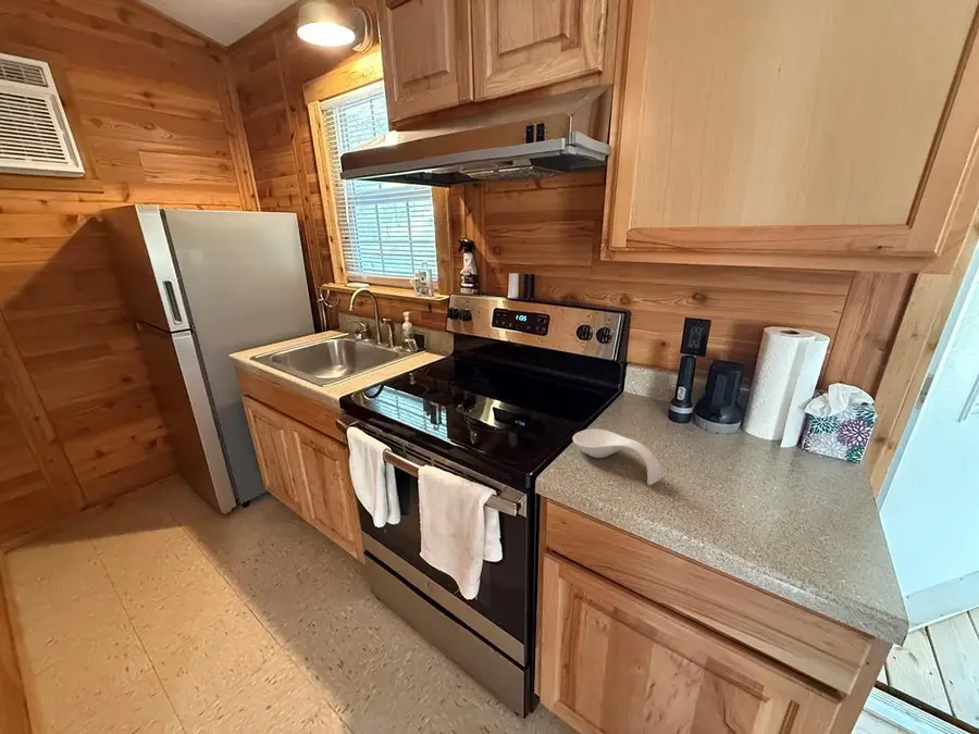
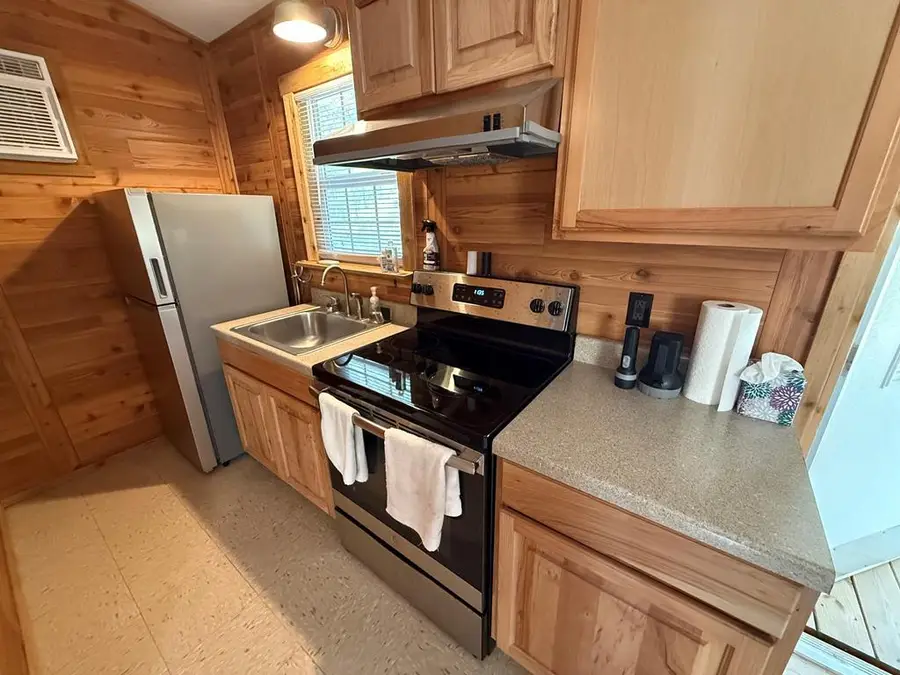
- spoon rest [572,428,664,486]
